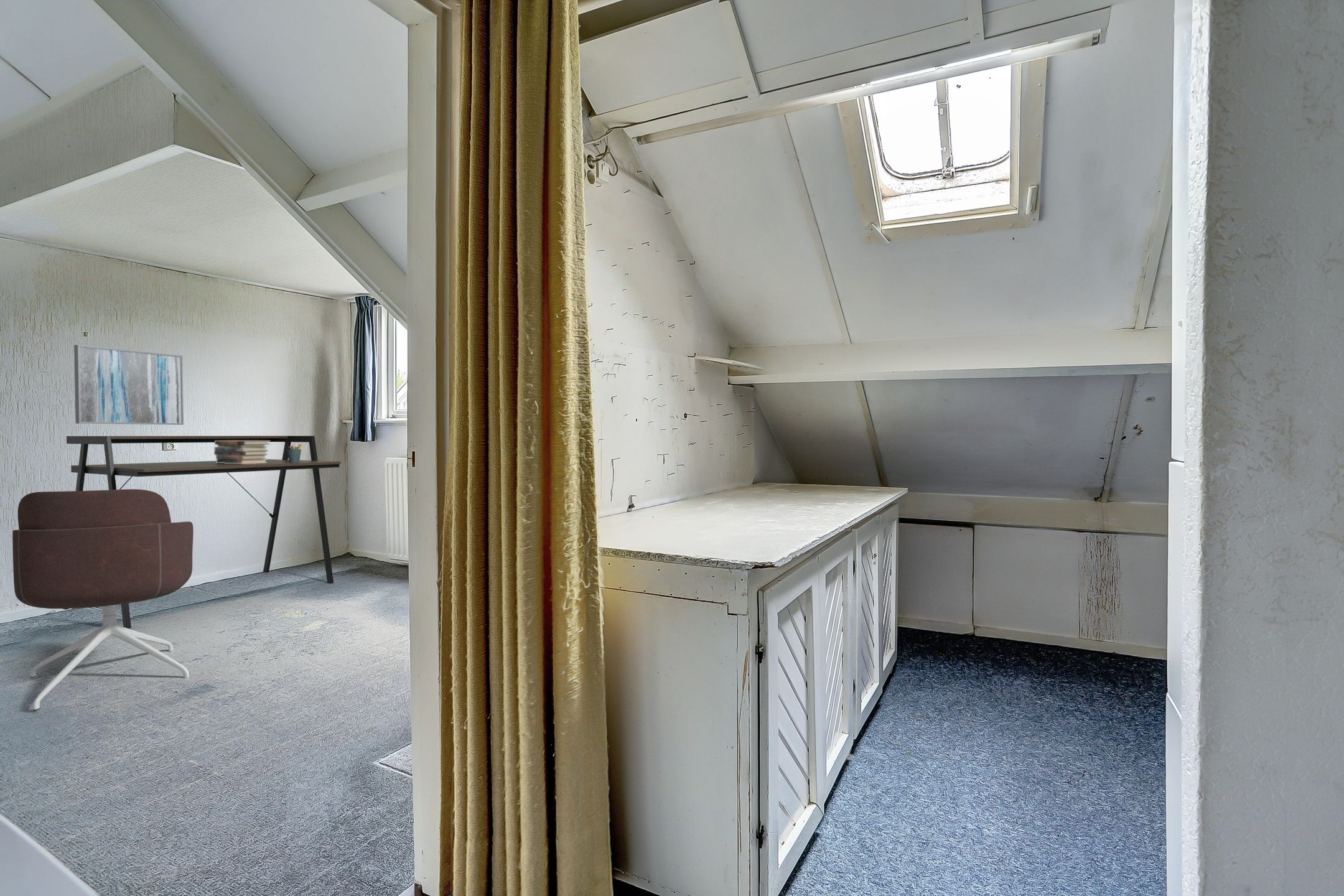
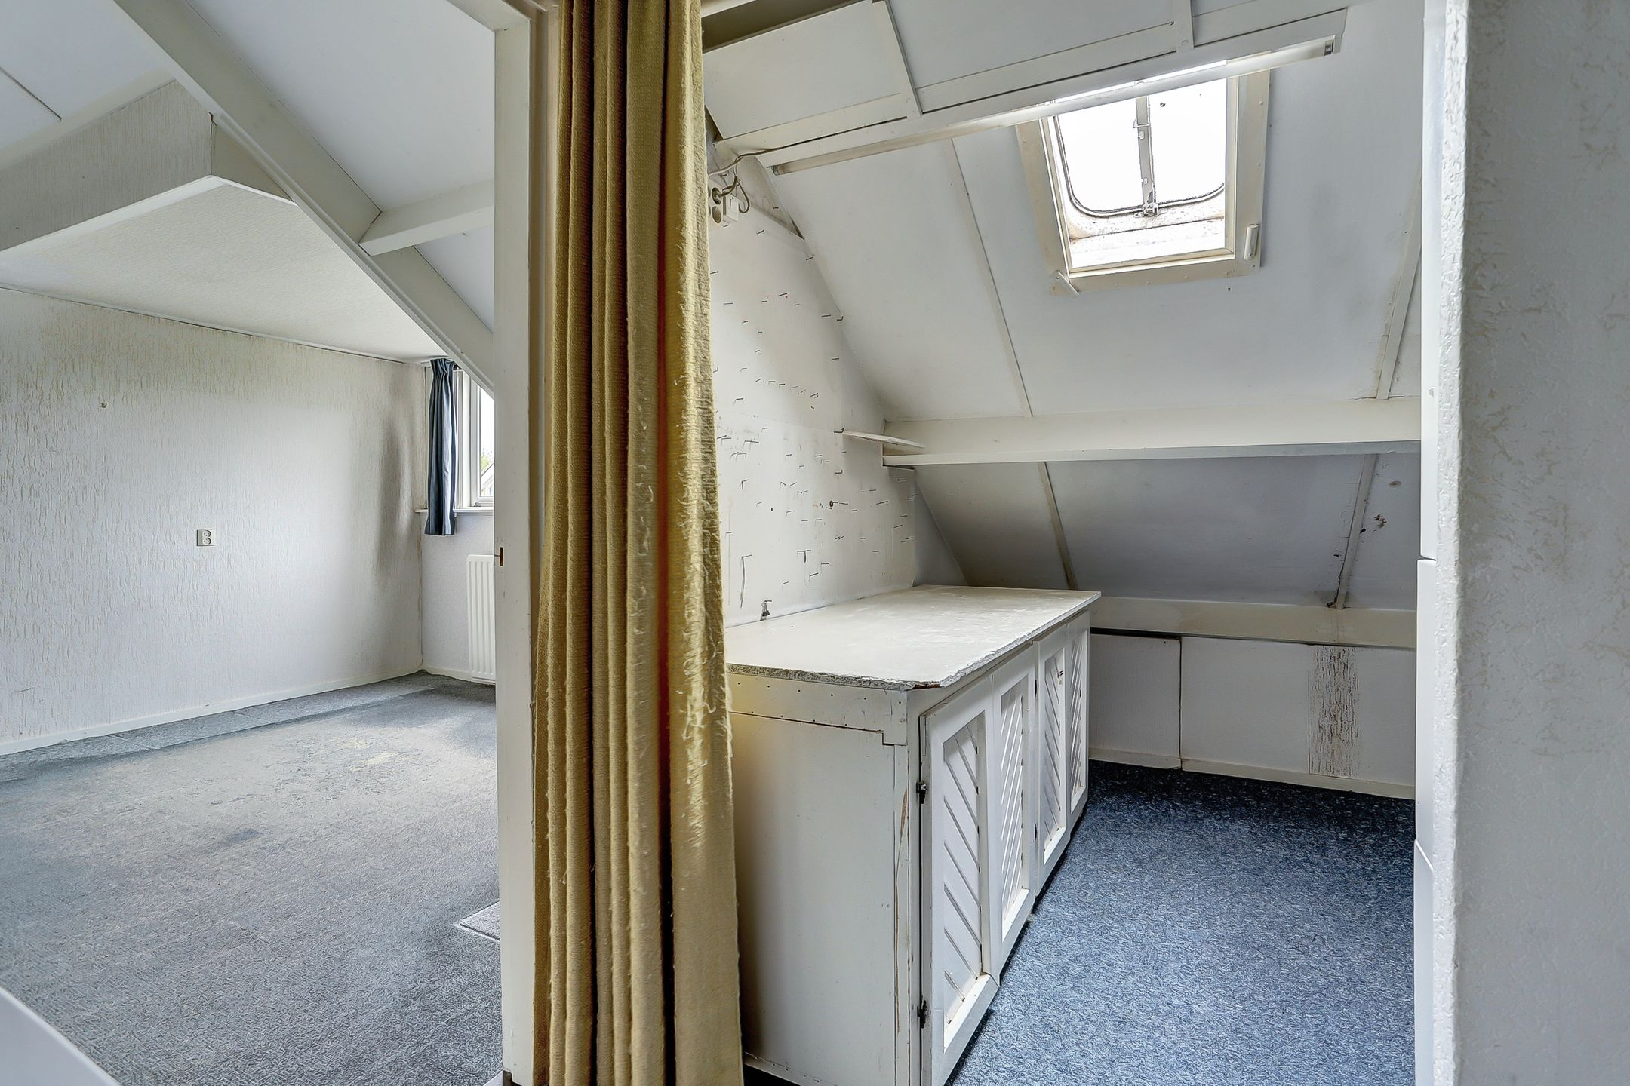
- pen holder [287,442,302,462]
- book stack [213,441,271,464]
- office chair [12,488,194,711]
- wall art [73,344,184,426]
- desk [62,435,342,629]
